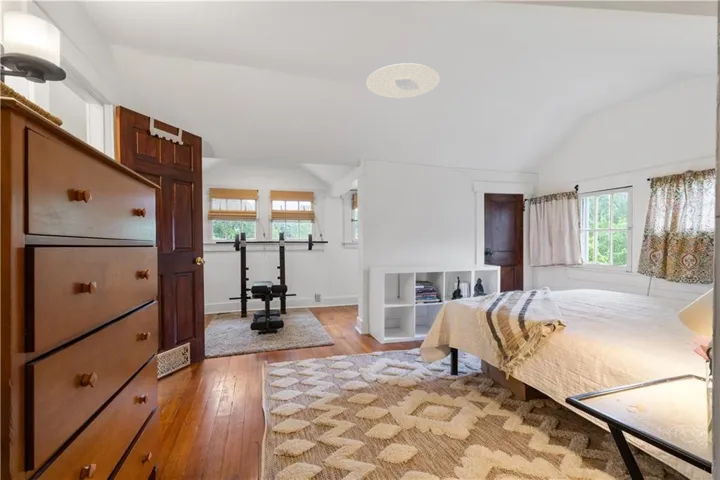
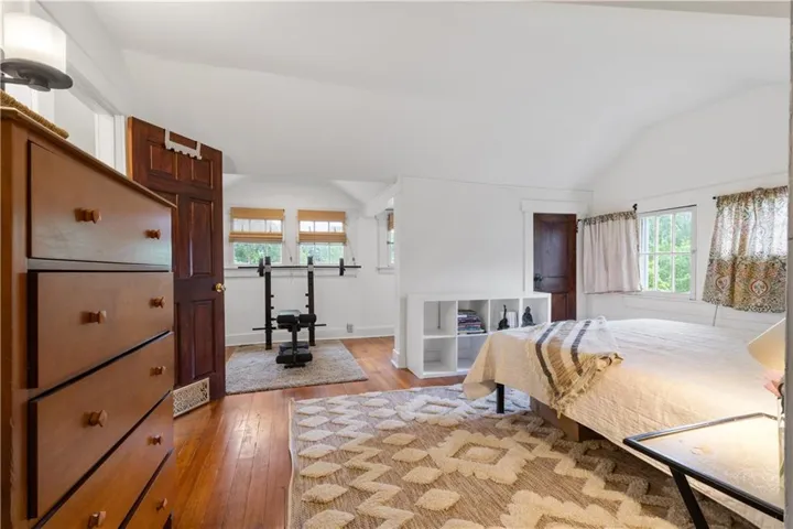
- ceiling light [365,62,441,99]
